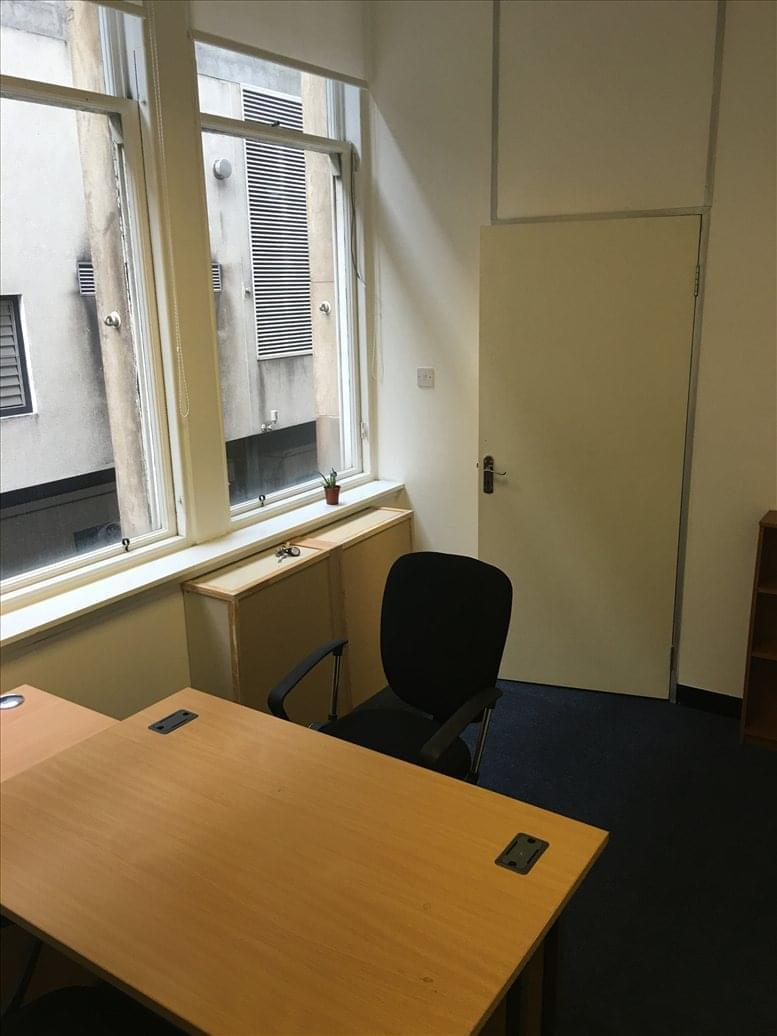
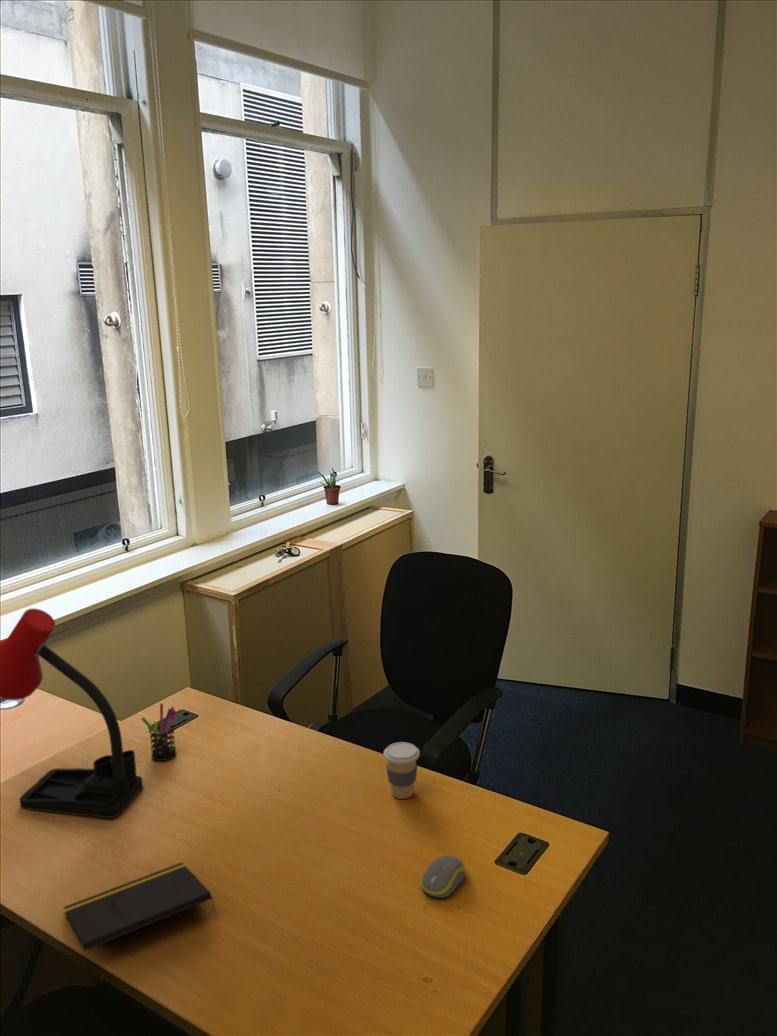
+ pen holder [140,702,177,762]
+ desk lamp [0,607,144,819]
+ notepad [63,861,217,952]
+ computer mouse [419,855,466,899]
+ coffee cup [383,741,421,800]
